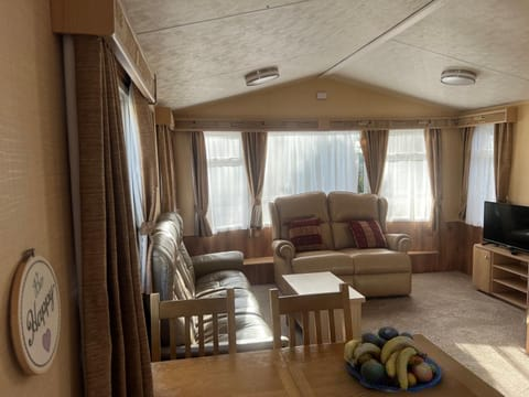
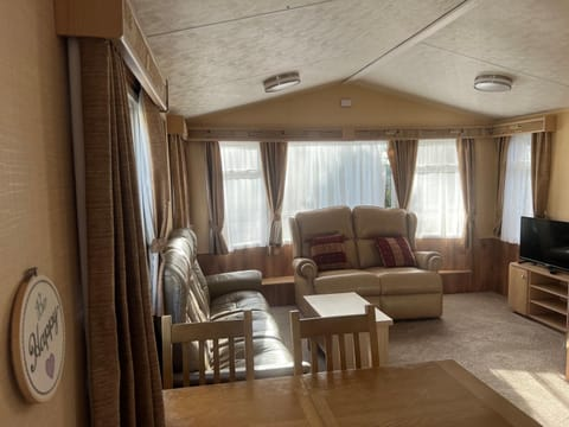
- fruit bowl [343,325,443,394]
